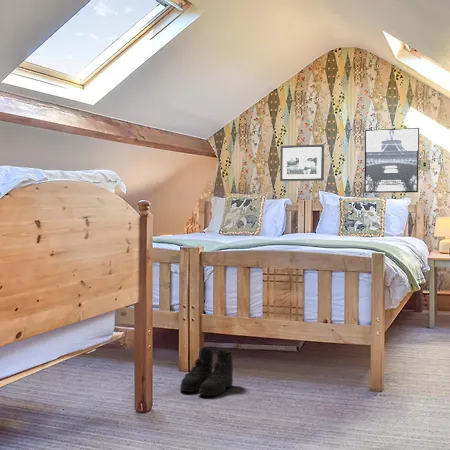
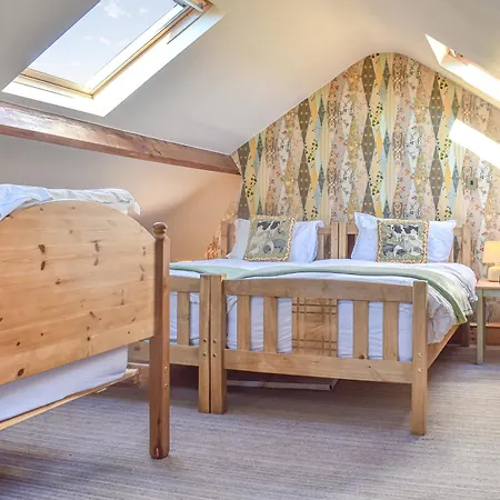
- boots [179,346,234,397]
- picture frame [279,143,325,182]
- wall art [363,127,420,194]
